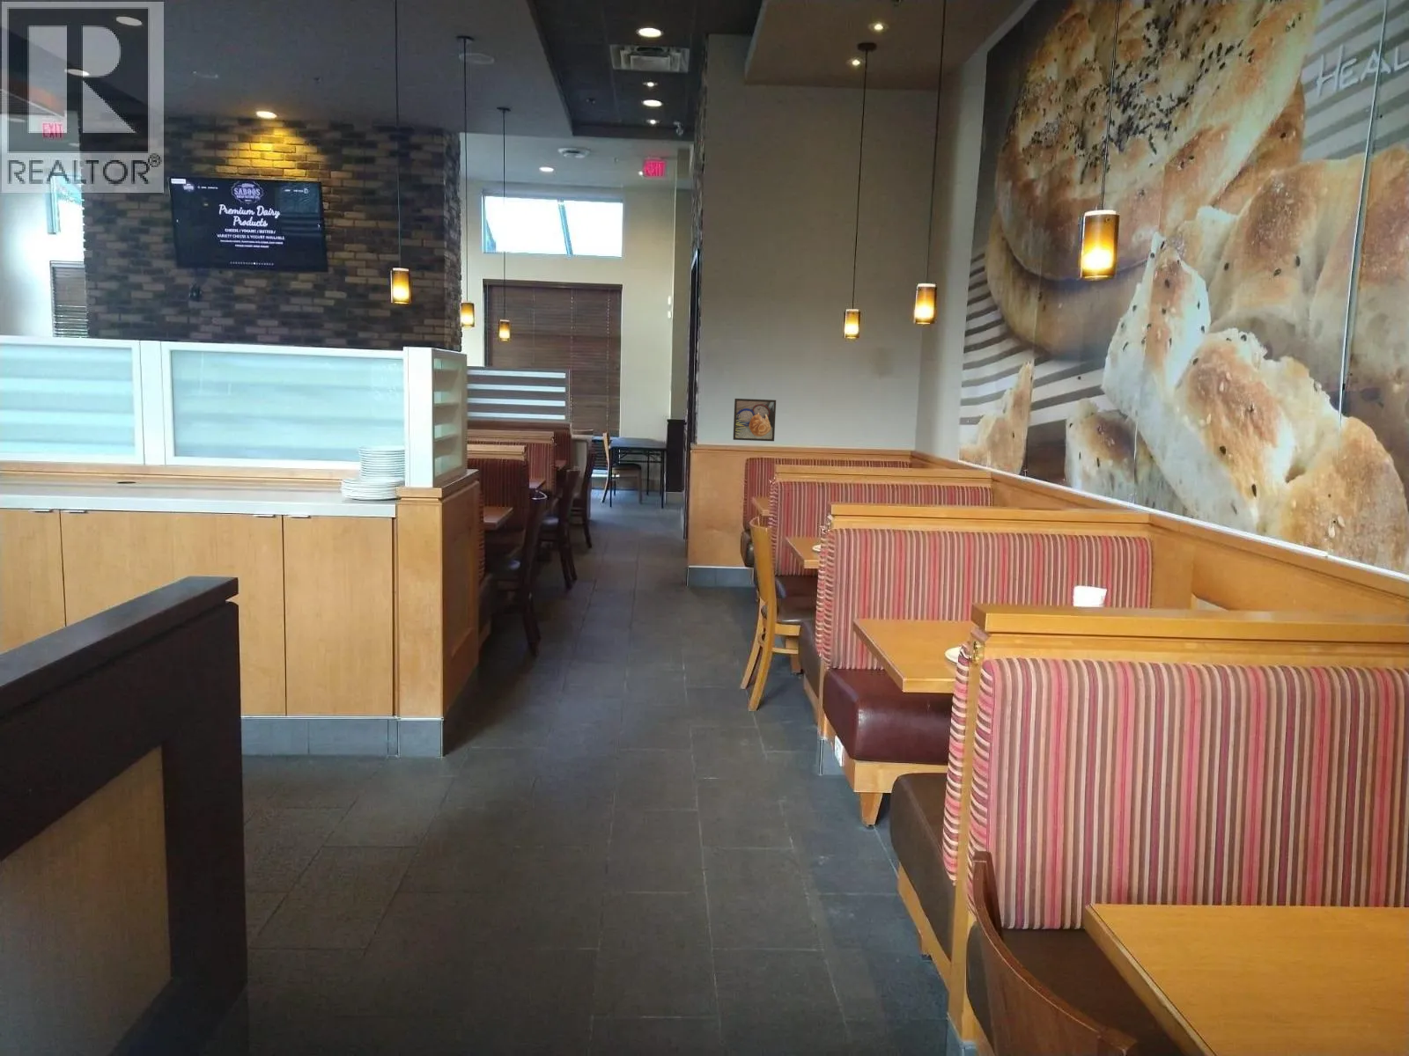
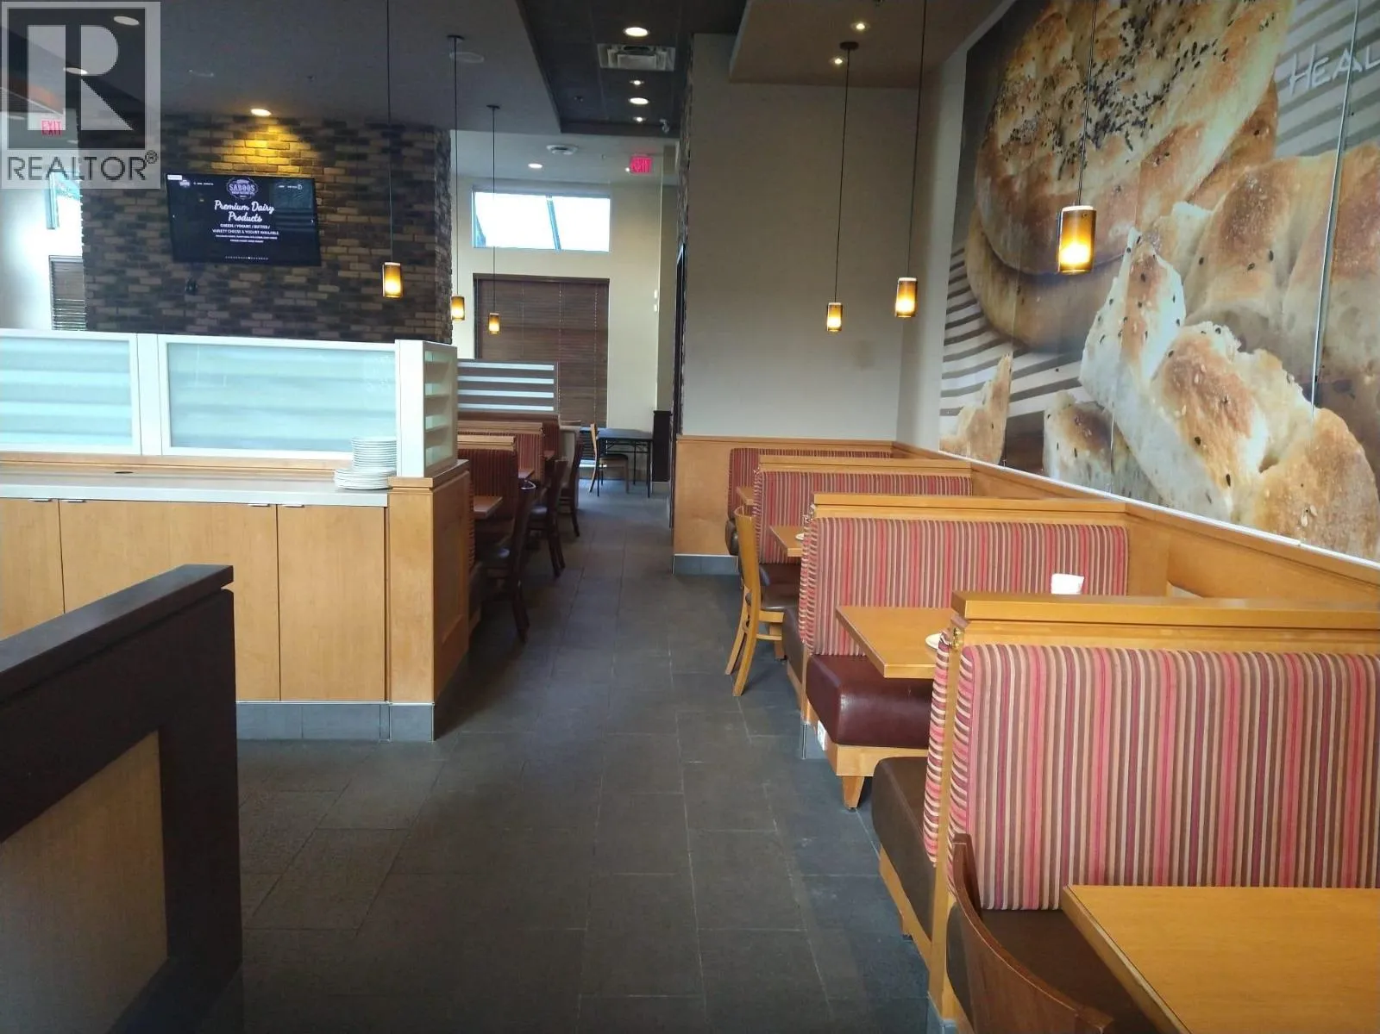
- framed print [732,398,777,441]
